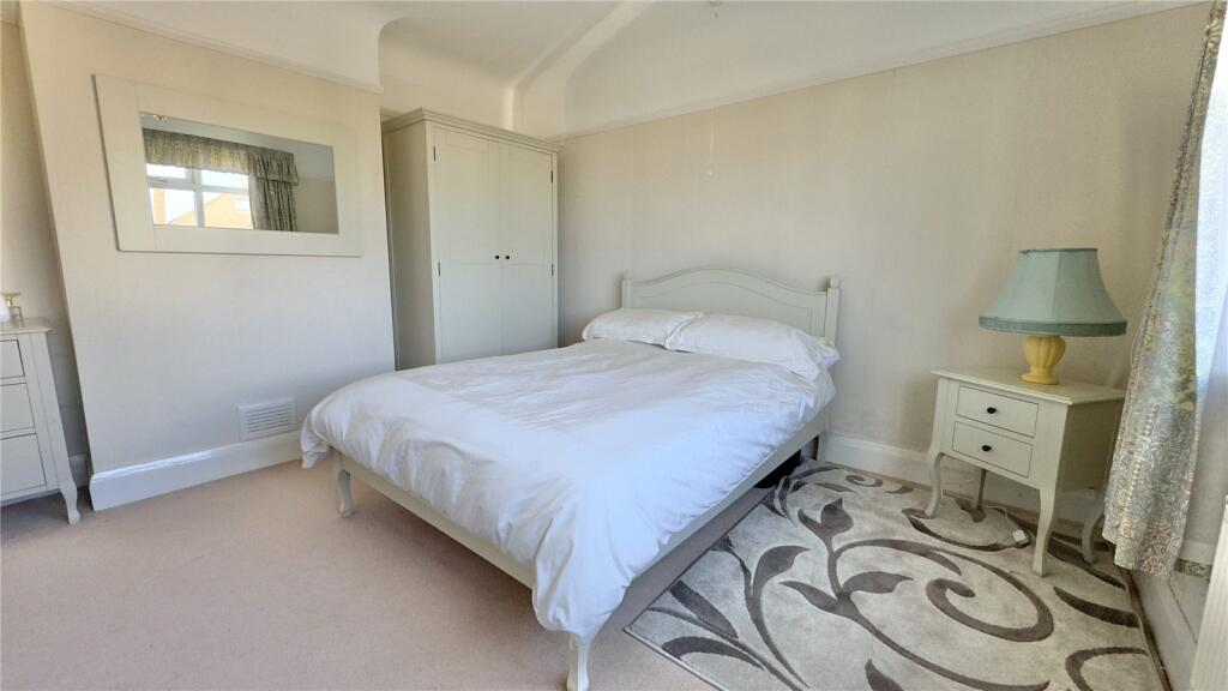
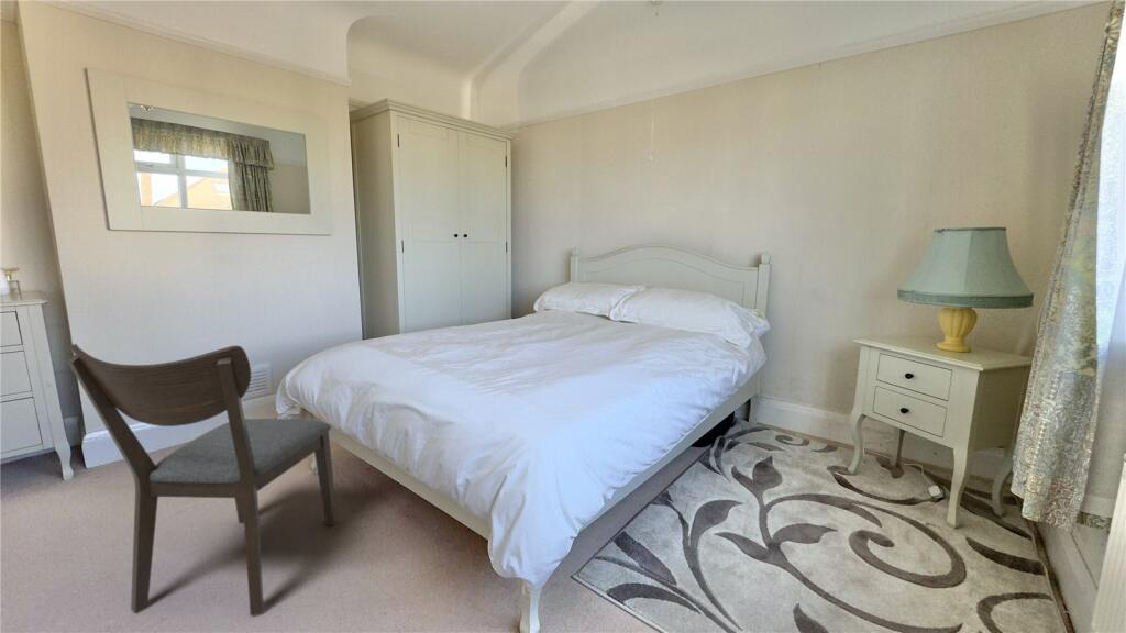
+ chair [66,343,339,617]
